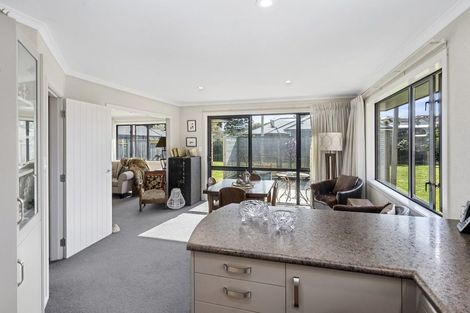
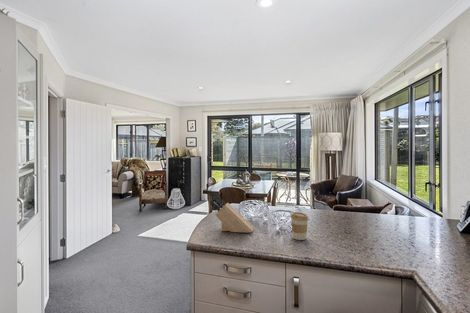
+ knife block [209,193,254,234]
+ coffee cup [290,211,310,241]
